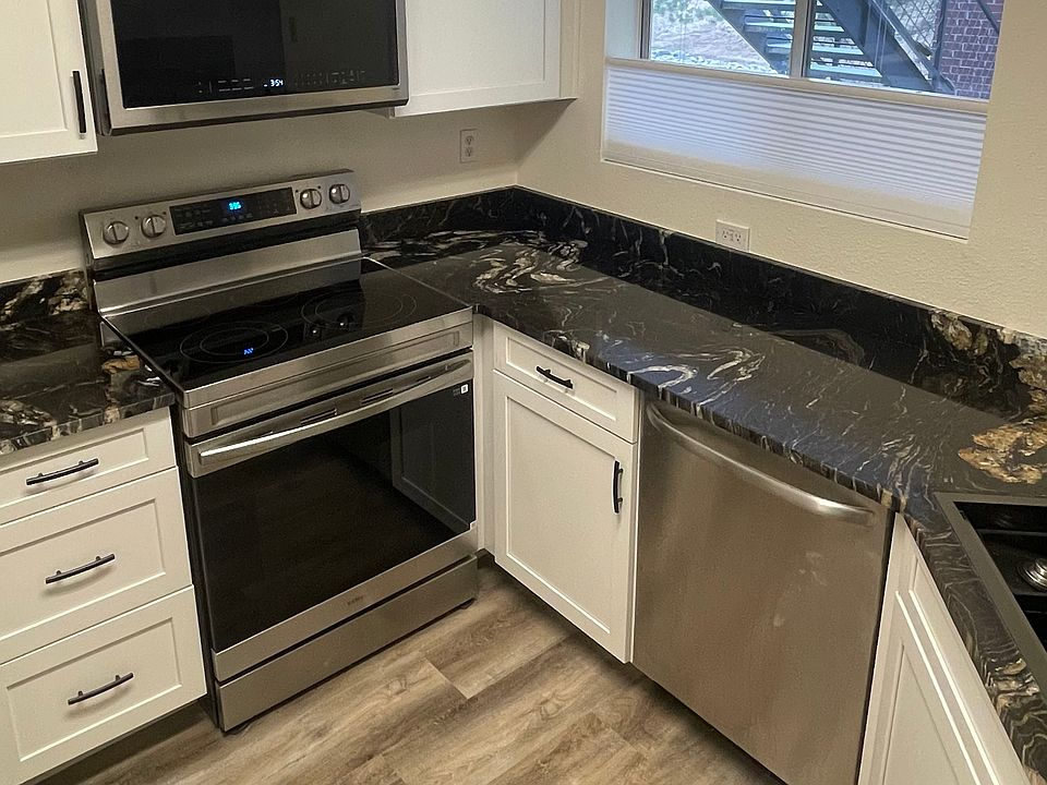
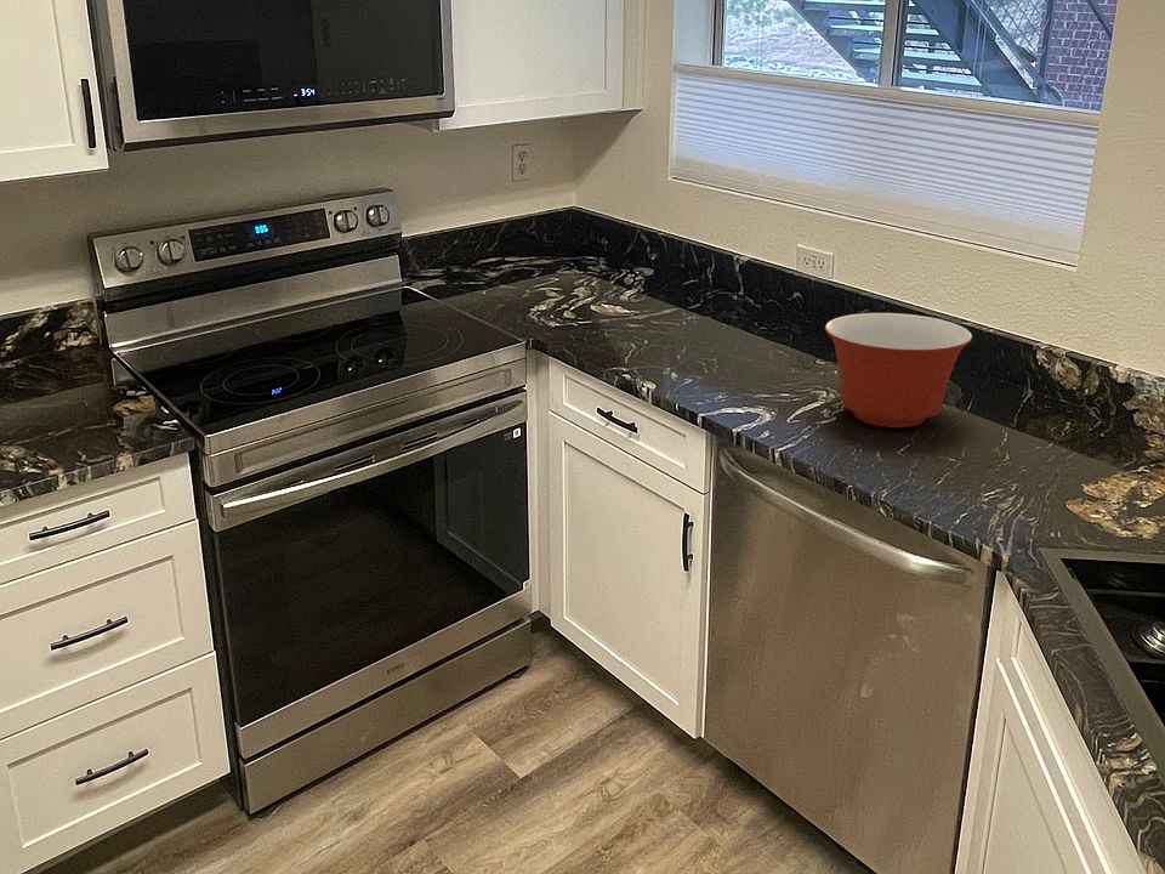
+ mixing bowl [824,312,973,429]
